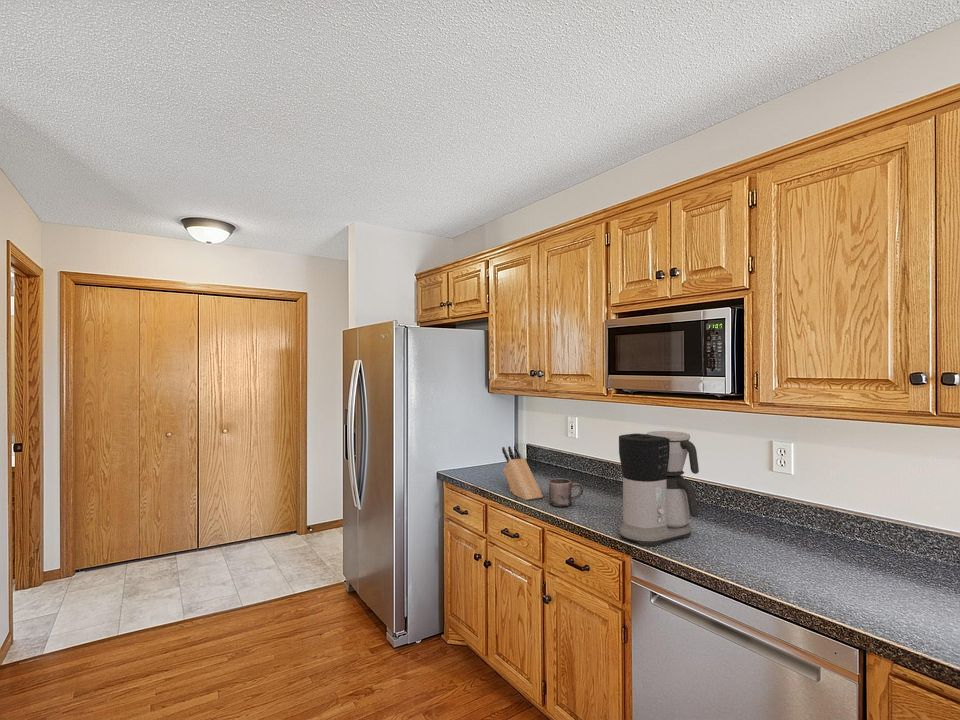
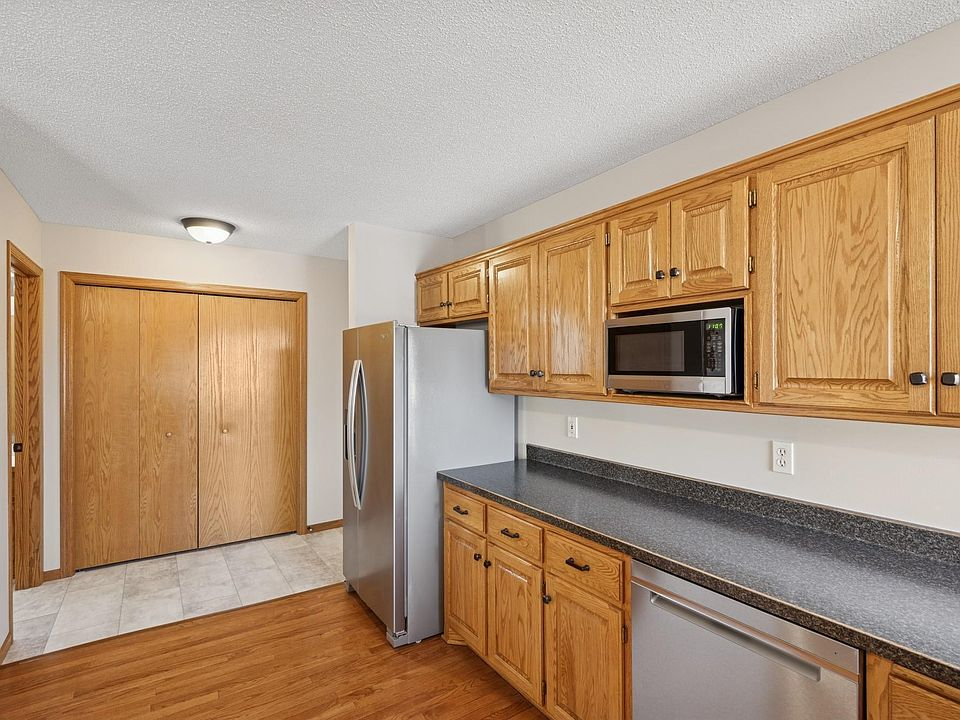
- knife block [501,444,544,501]
- coffee maker [618,430,700,547]
- mug [548,477,584,508]
